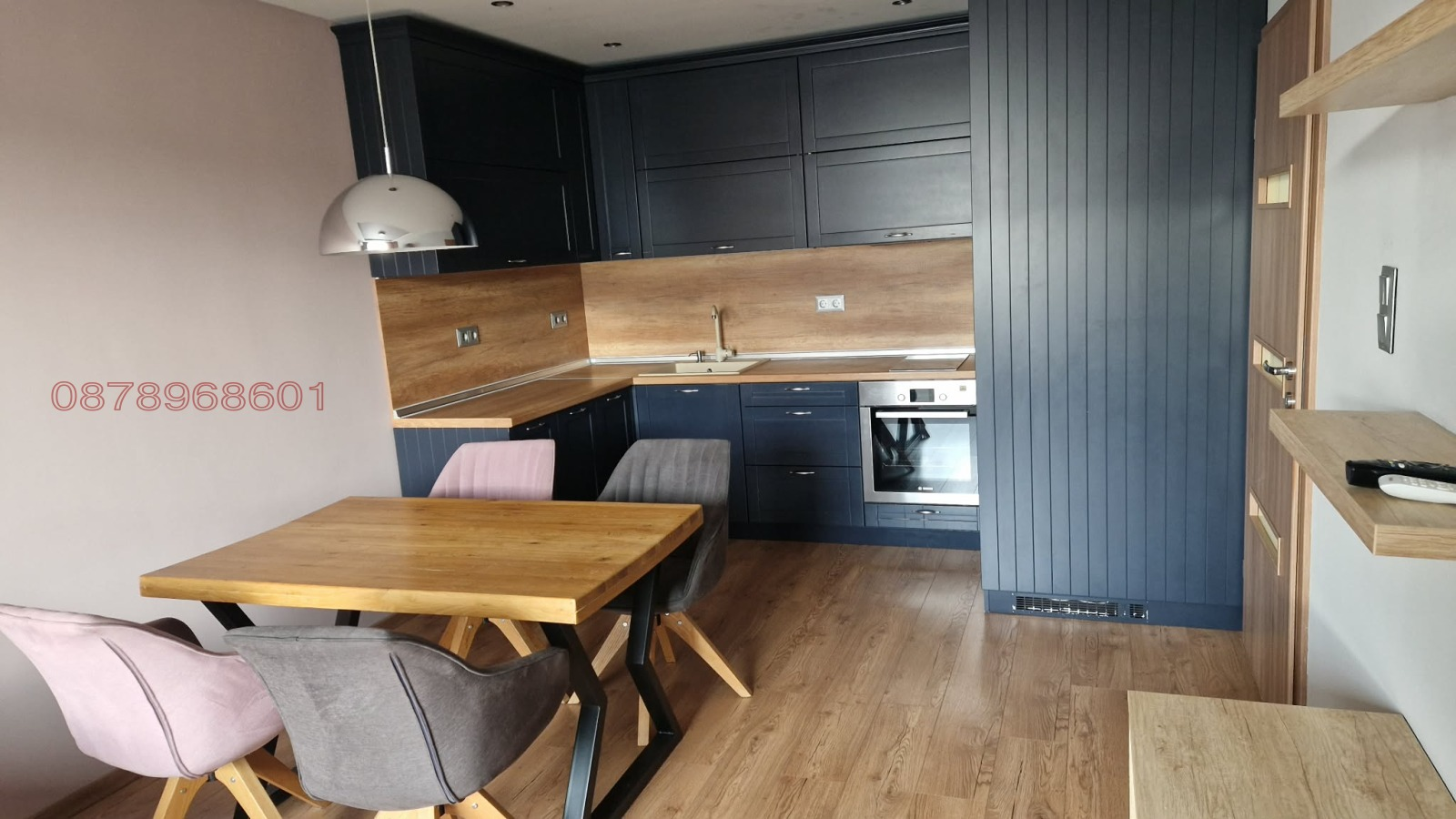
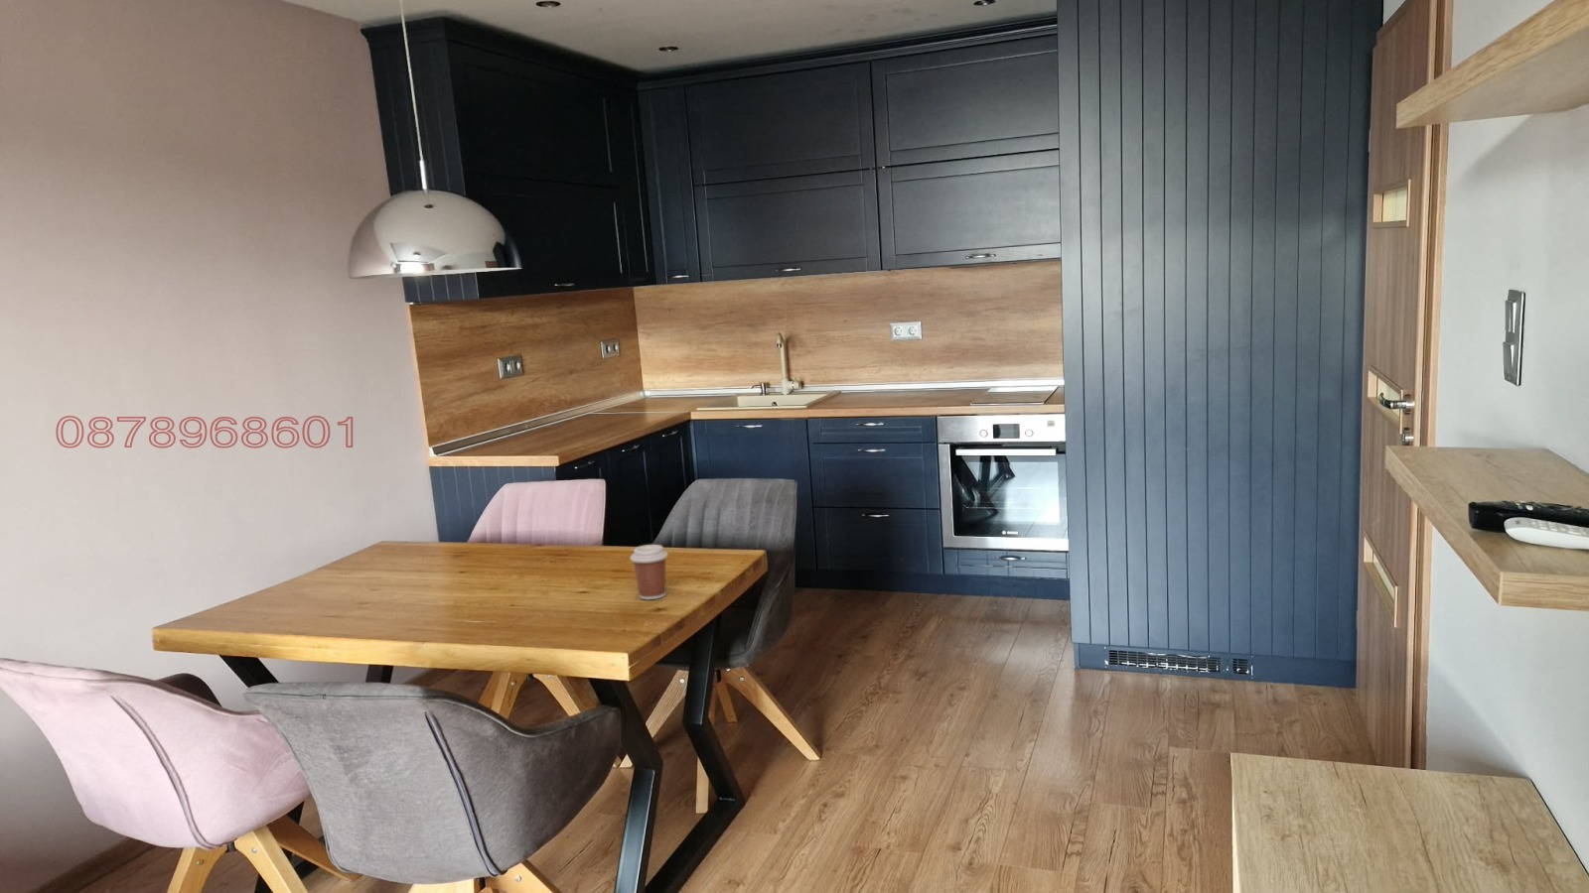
+ coffee cup [630,544,669,601]
